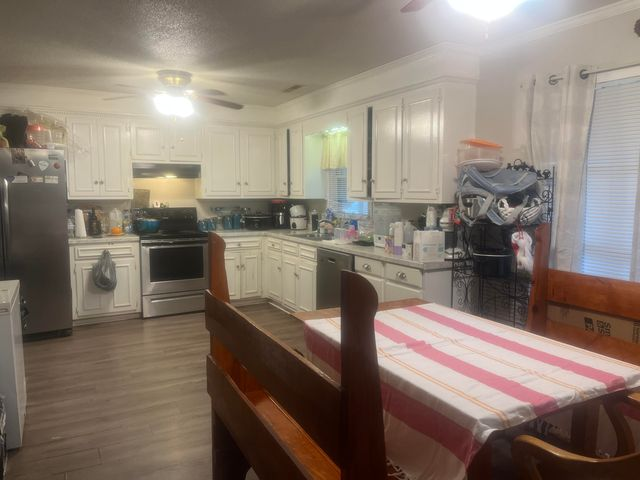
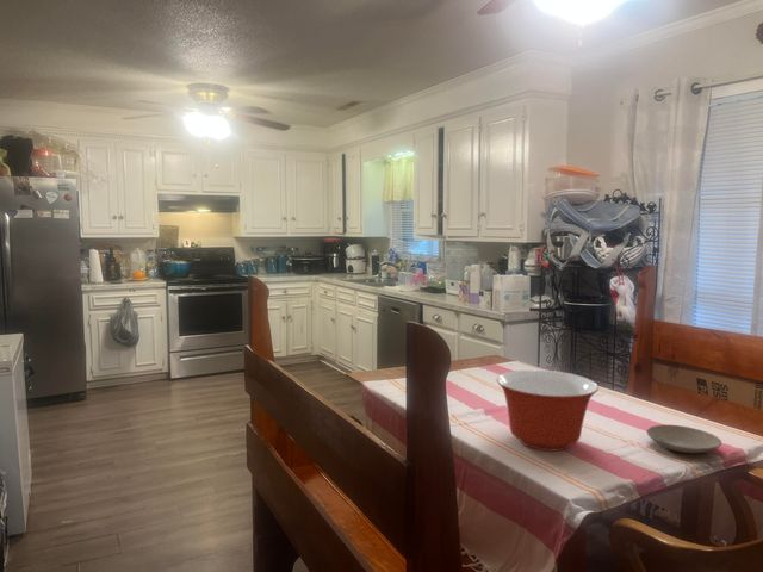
+ plate [646,424,722,454]
+ mixing bowl [496,368,600,452]
